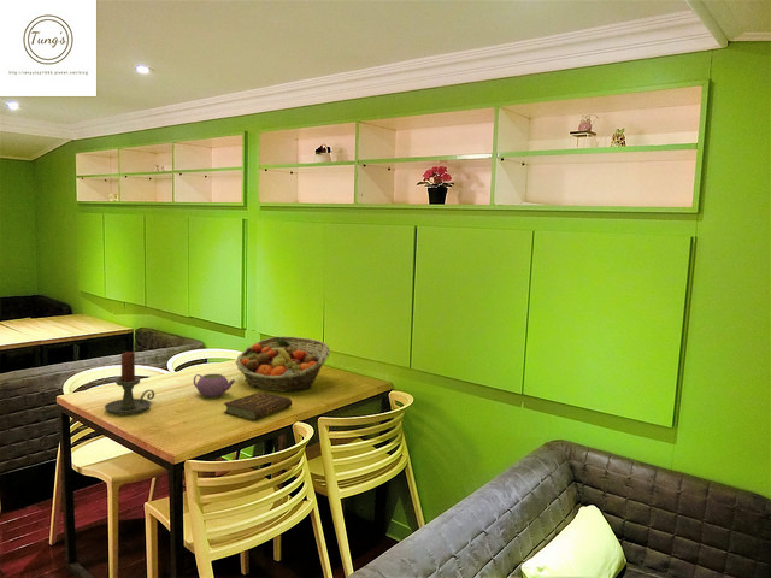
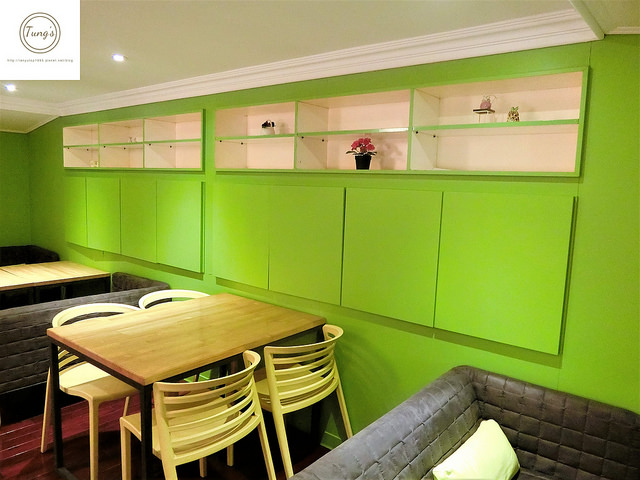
- book [223,390,293,421]
- fruit basket [235,335,331,394]
- teapot [193,373,236,399]
- candle holder [104,350,155,417]
